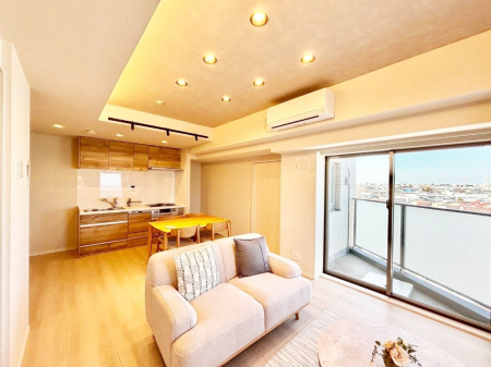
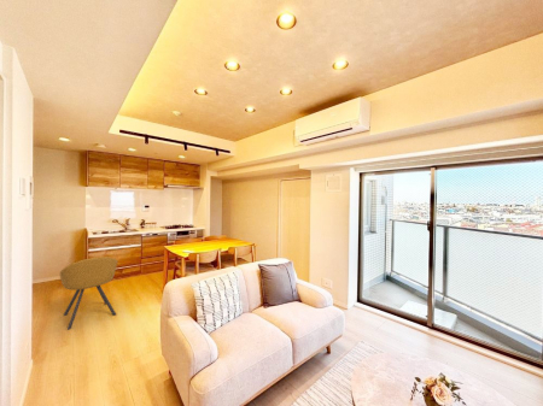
+ chair [59,255,118,331]
